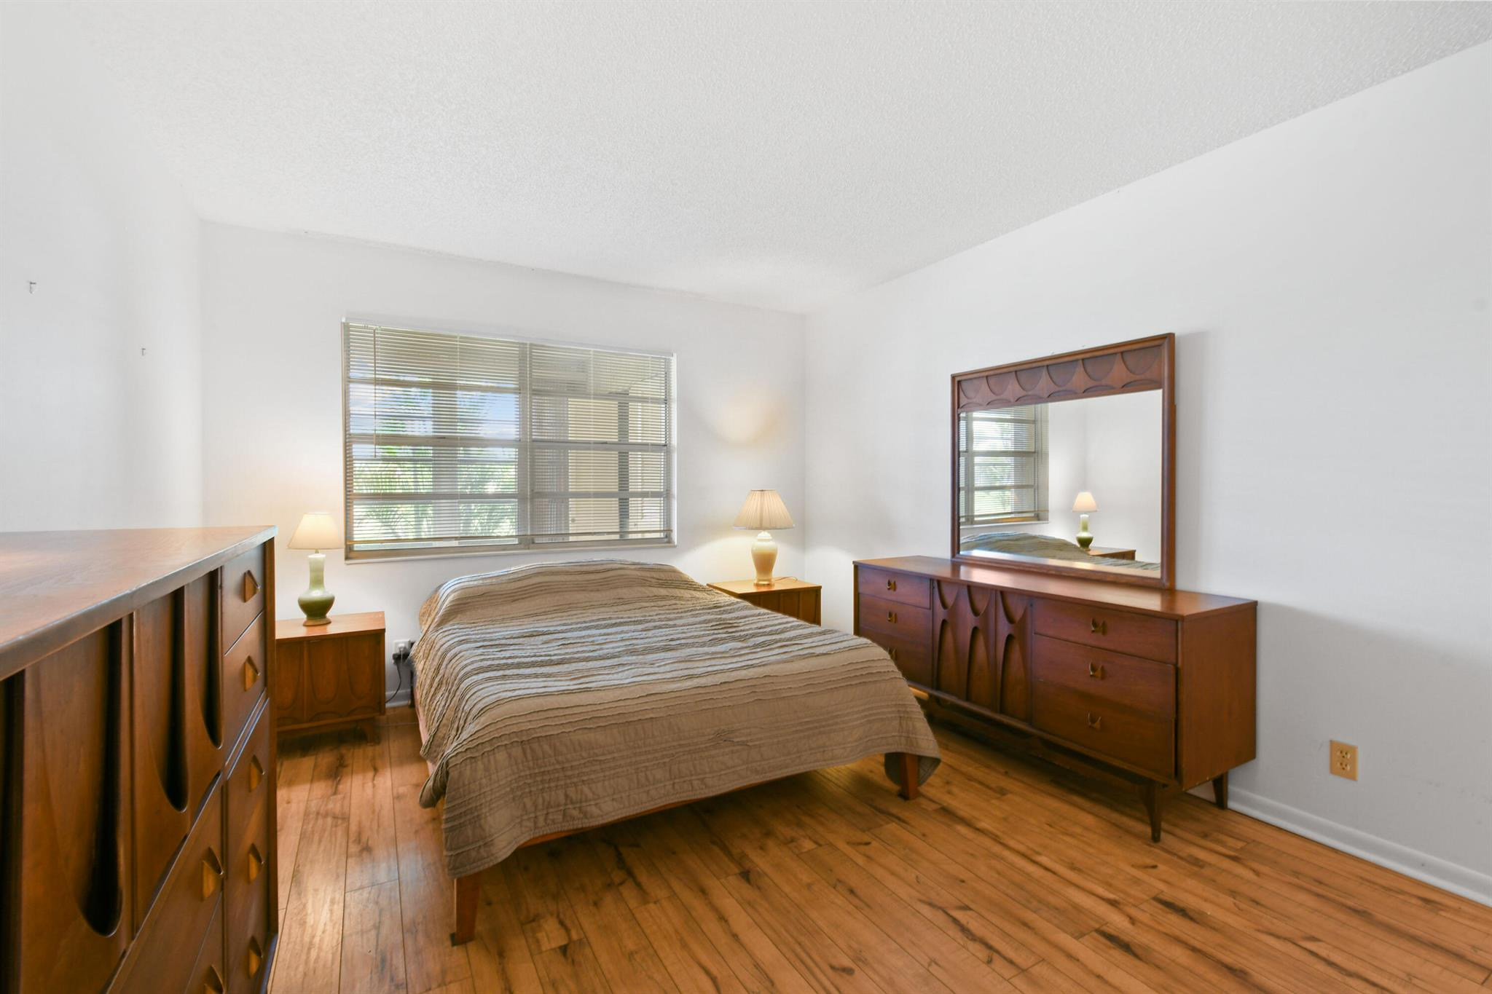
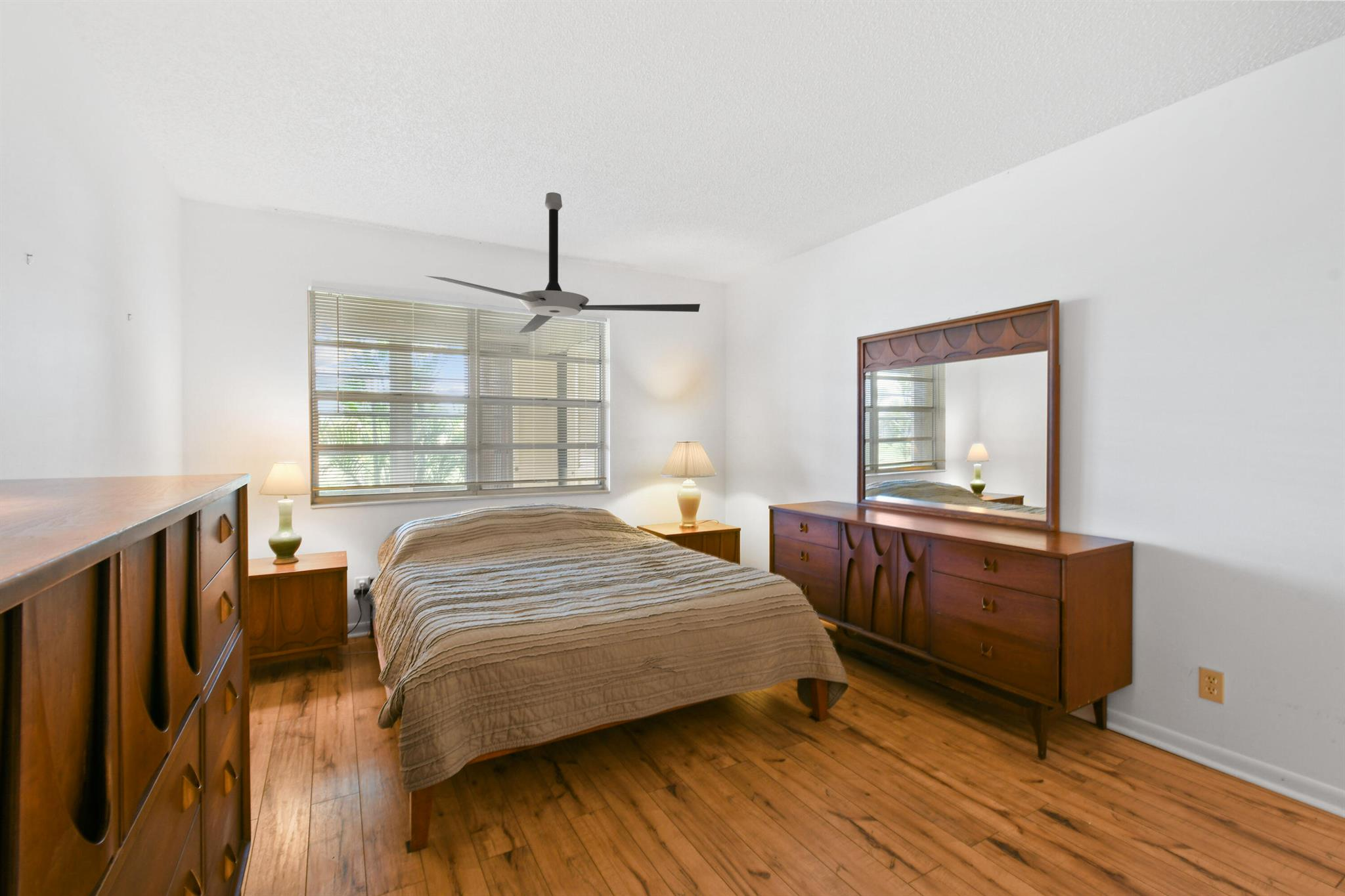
+ ceiling fan [424,192,701,334]
